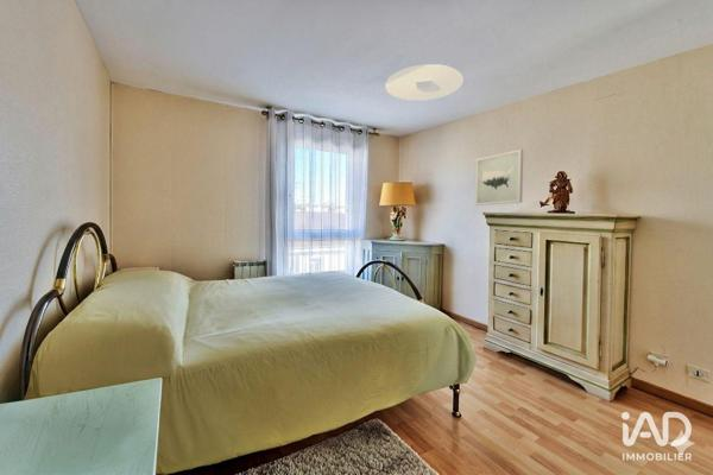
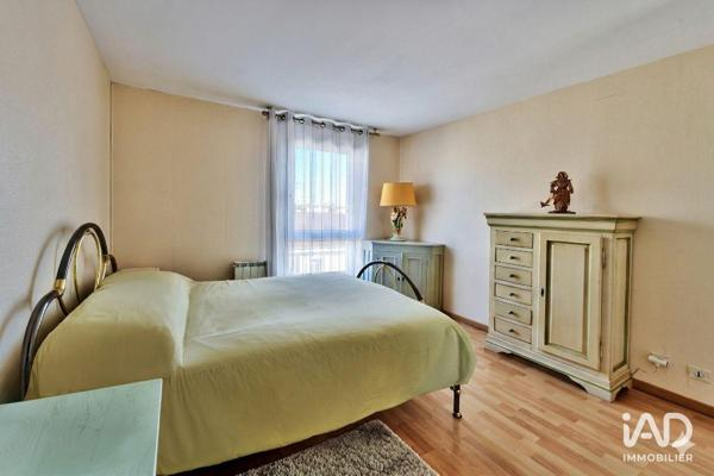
- ceiling light [384,63,465,102]
- wall art [474,148,524,207]
